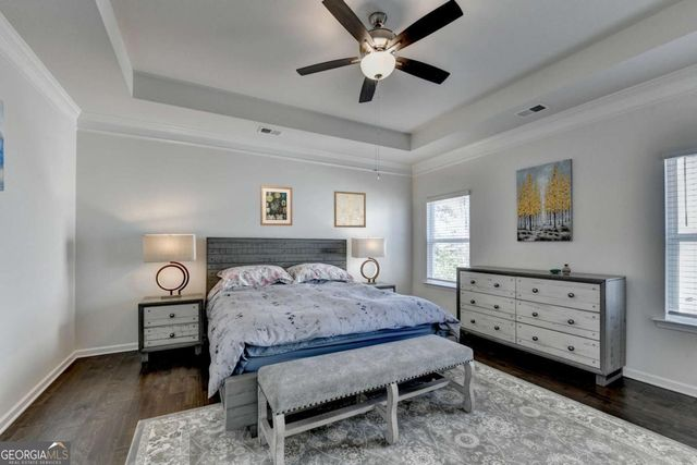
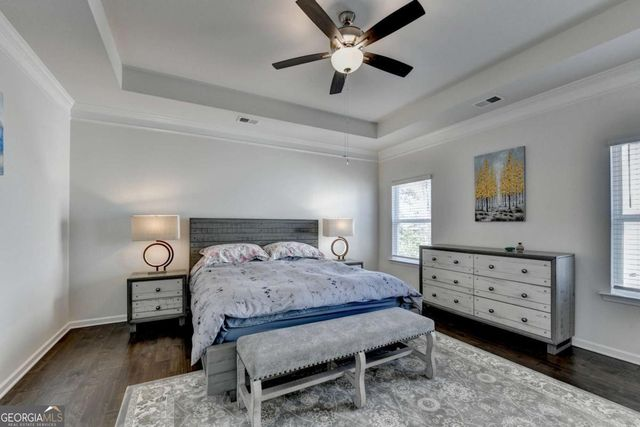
- wall art [259,184,293,227]
- wall art [333,191,367,229]
